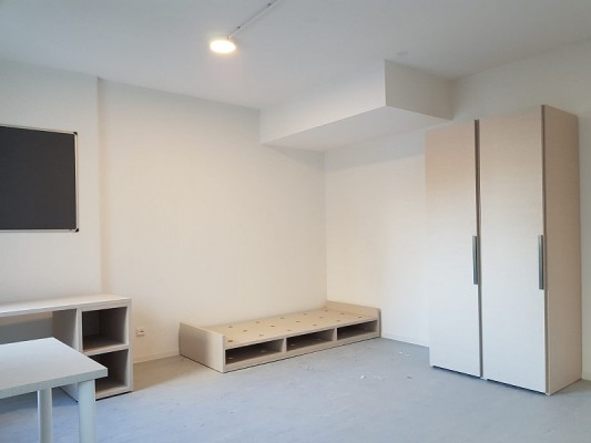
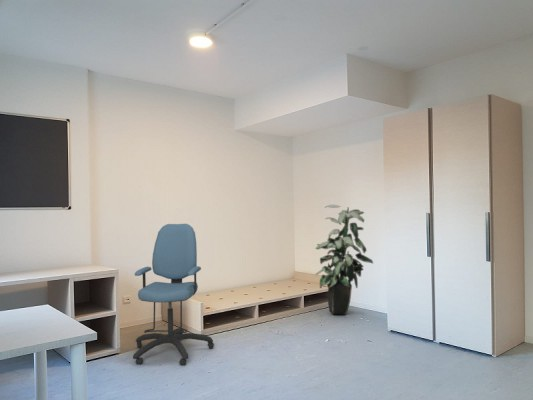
+ indoor plant [315,204,374,316]
+ office chair [132,223,215,367]
